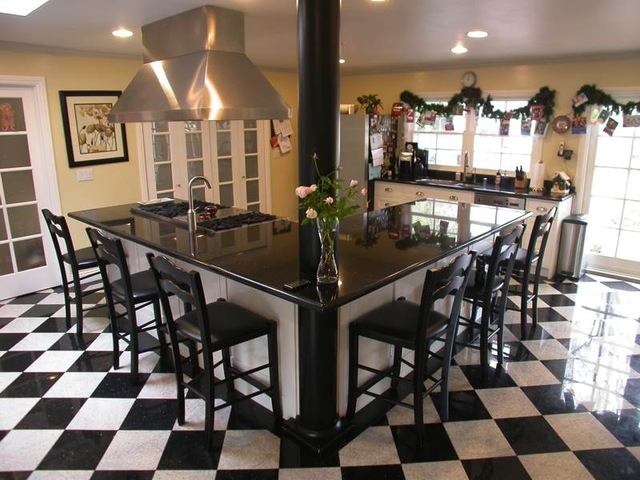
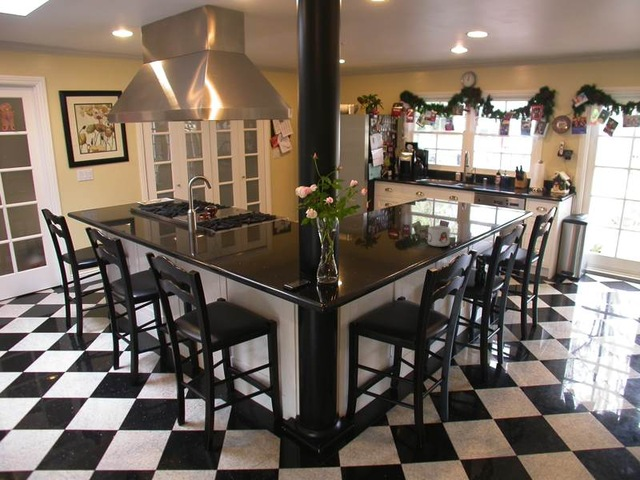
+ mug [427,225,451,247]
